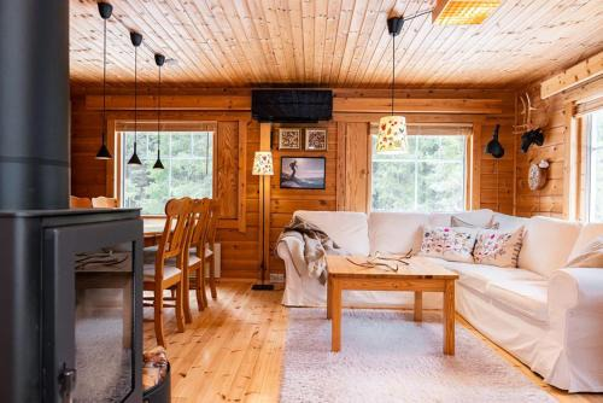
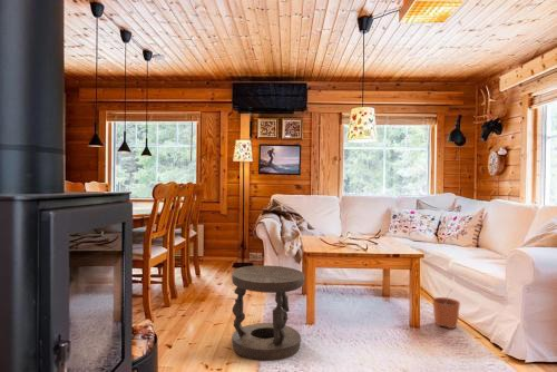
+ stool [231,264,305,362]
+ plant pot [431,288,461,330]
